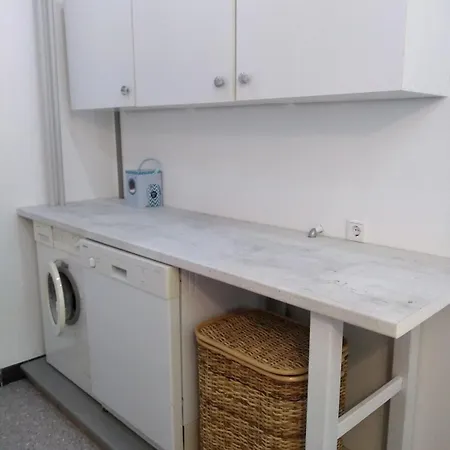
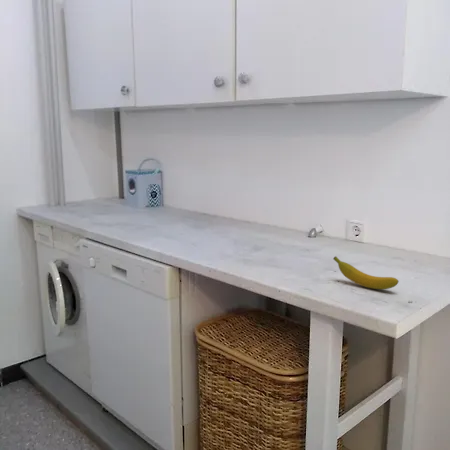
+ banana [332,255,400,290]
